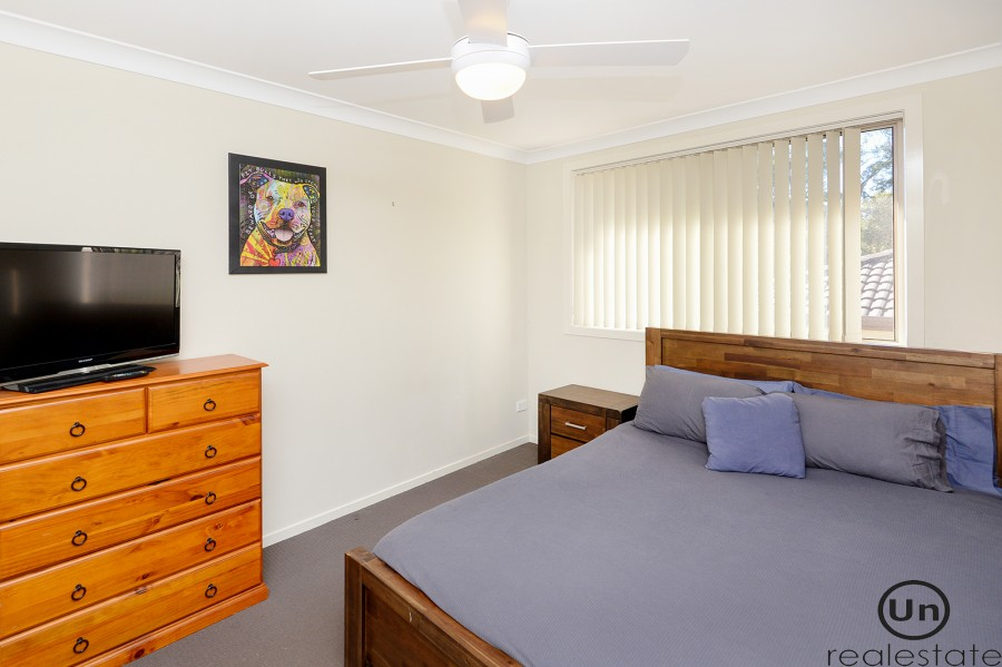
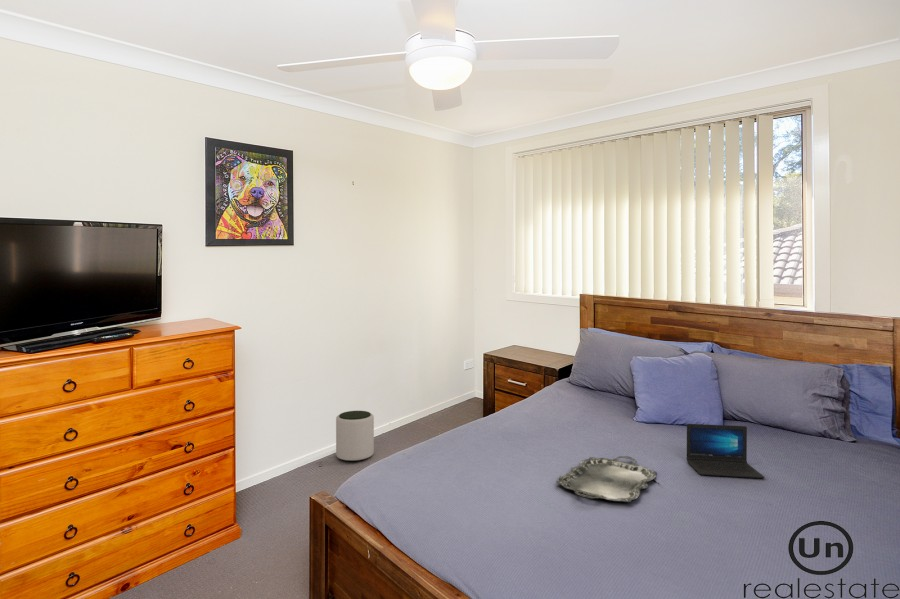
+ laptop [685,423,766,479]
+ plant pot [335,410,375,462]
+ serving tray [555,455,658,503]
